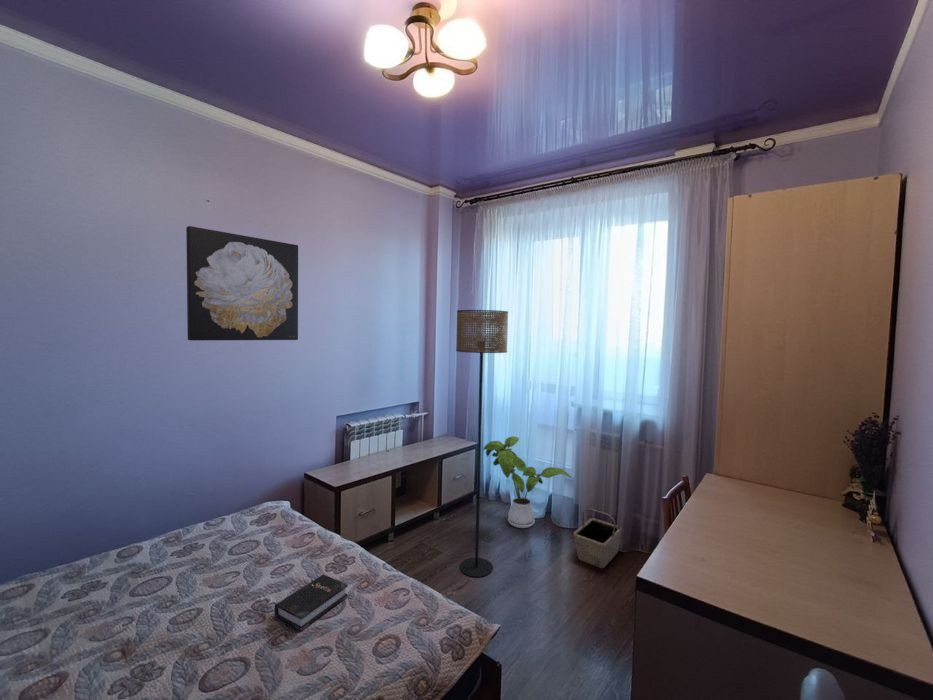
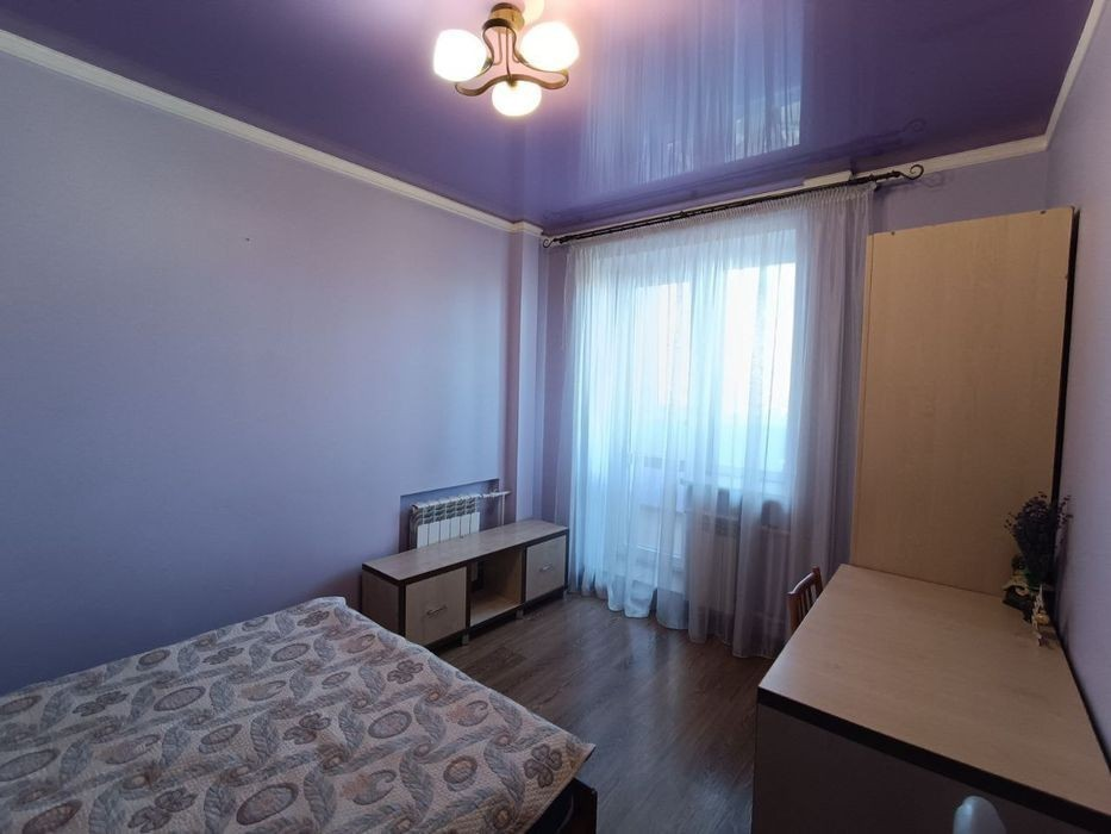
- floor lamp [455,309,509,578]
- wall art [185,225,299,341]
- house plant [482,435,573,529]
- basket [572,508,622,569]
- hardback book [274,574,349,632]
